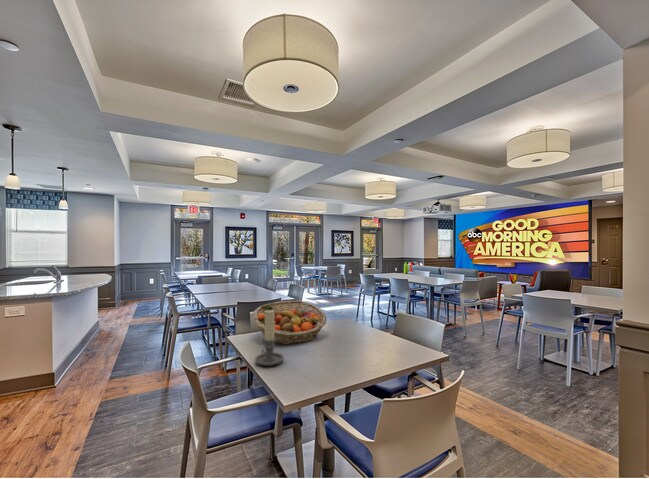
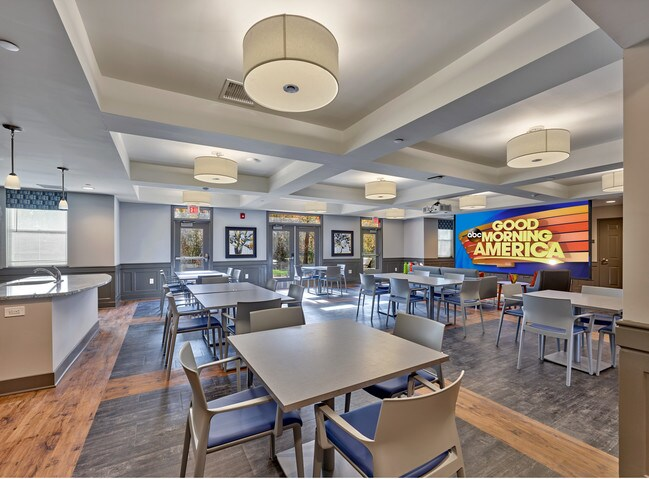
- fruit basket [253,300,328,346]
- candle holder [254,310,285,367]
